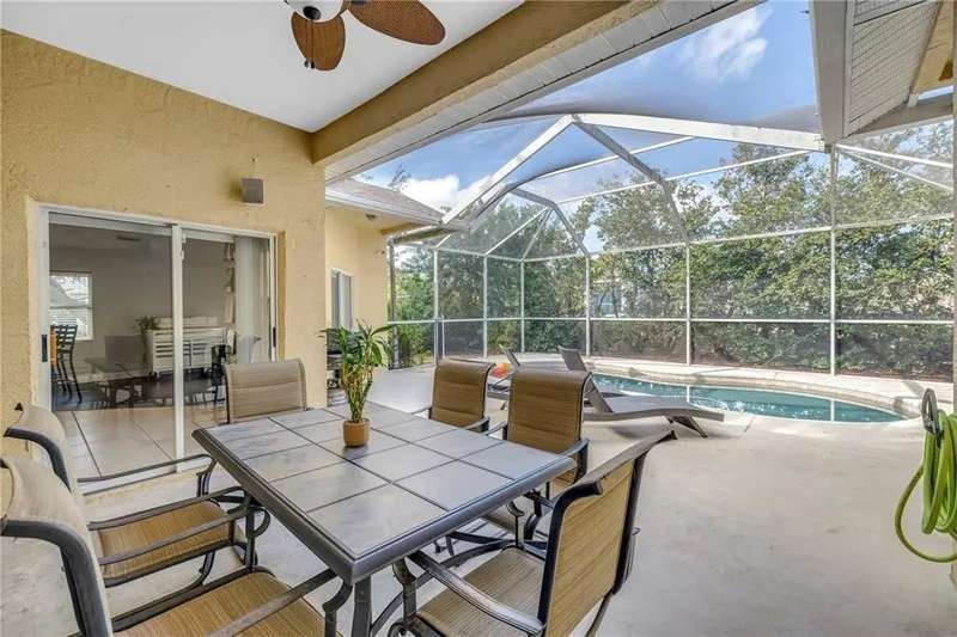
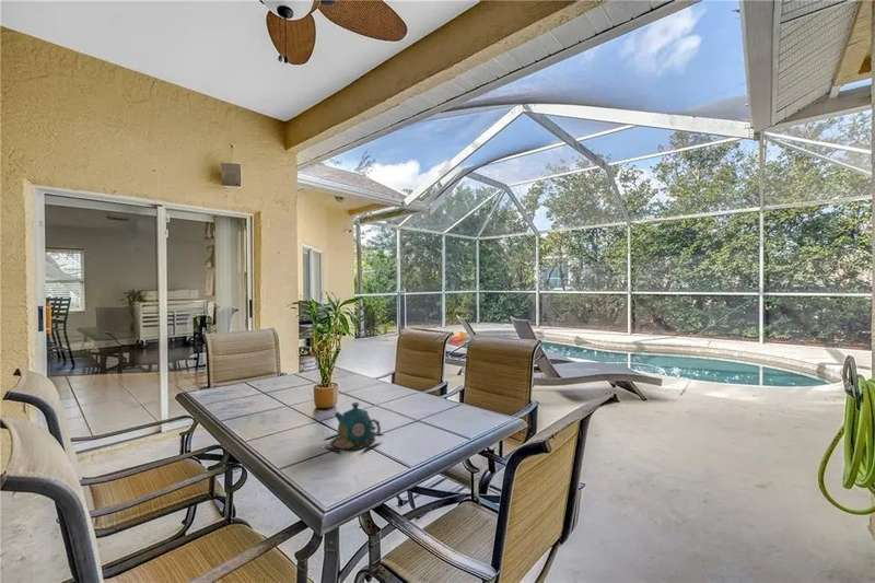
+ teapot [323,401,386,454]
